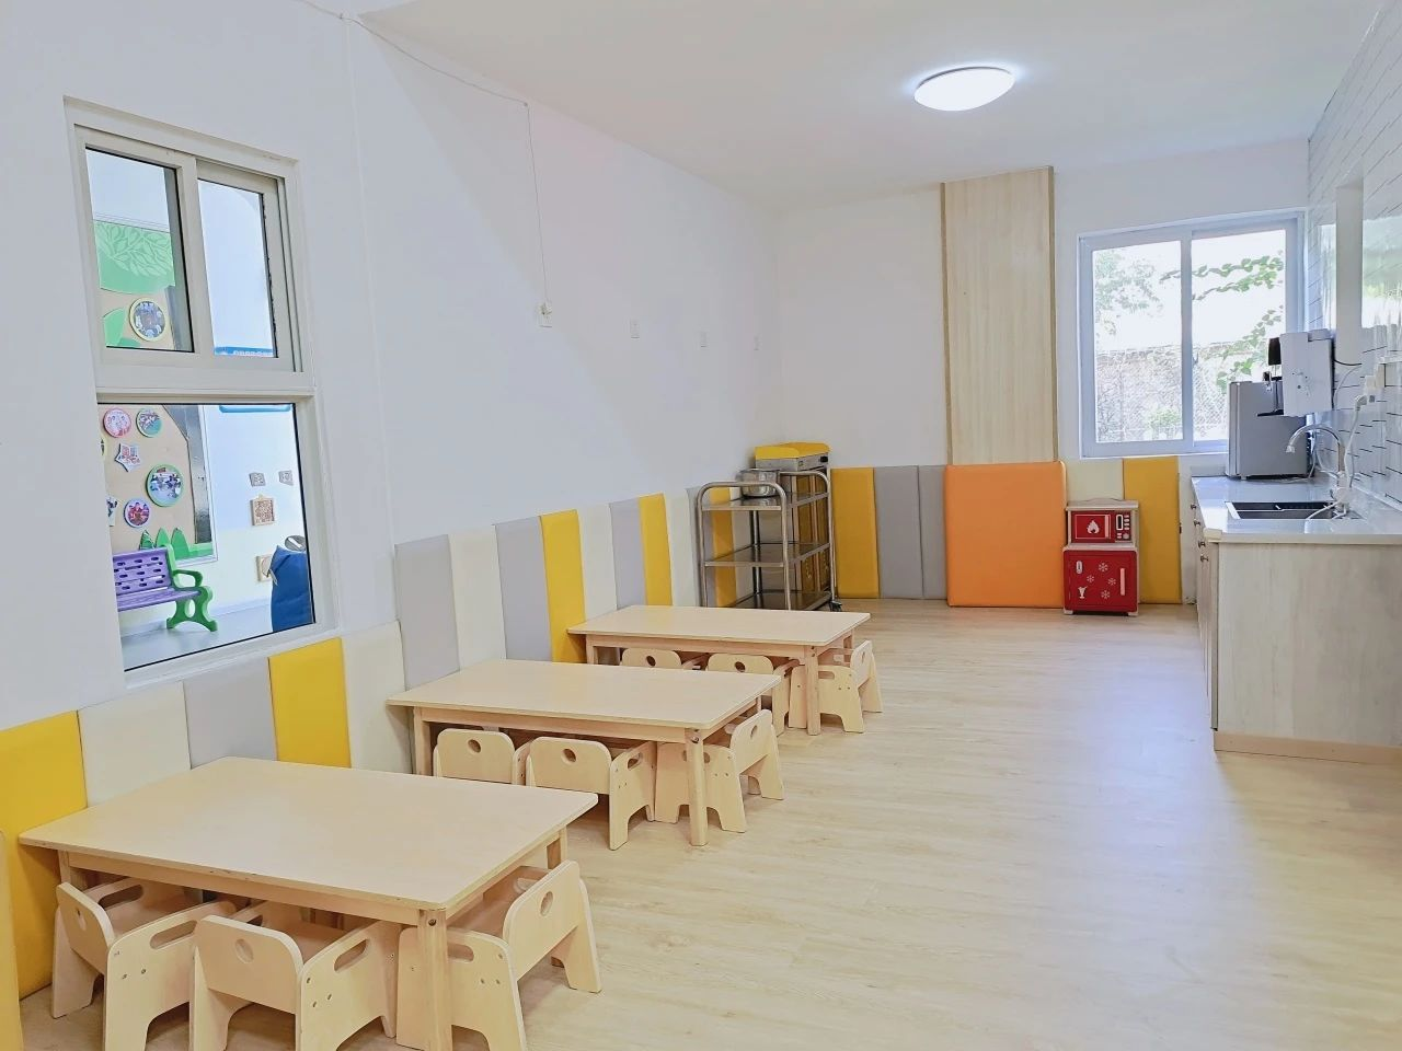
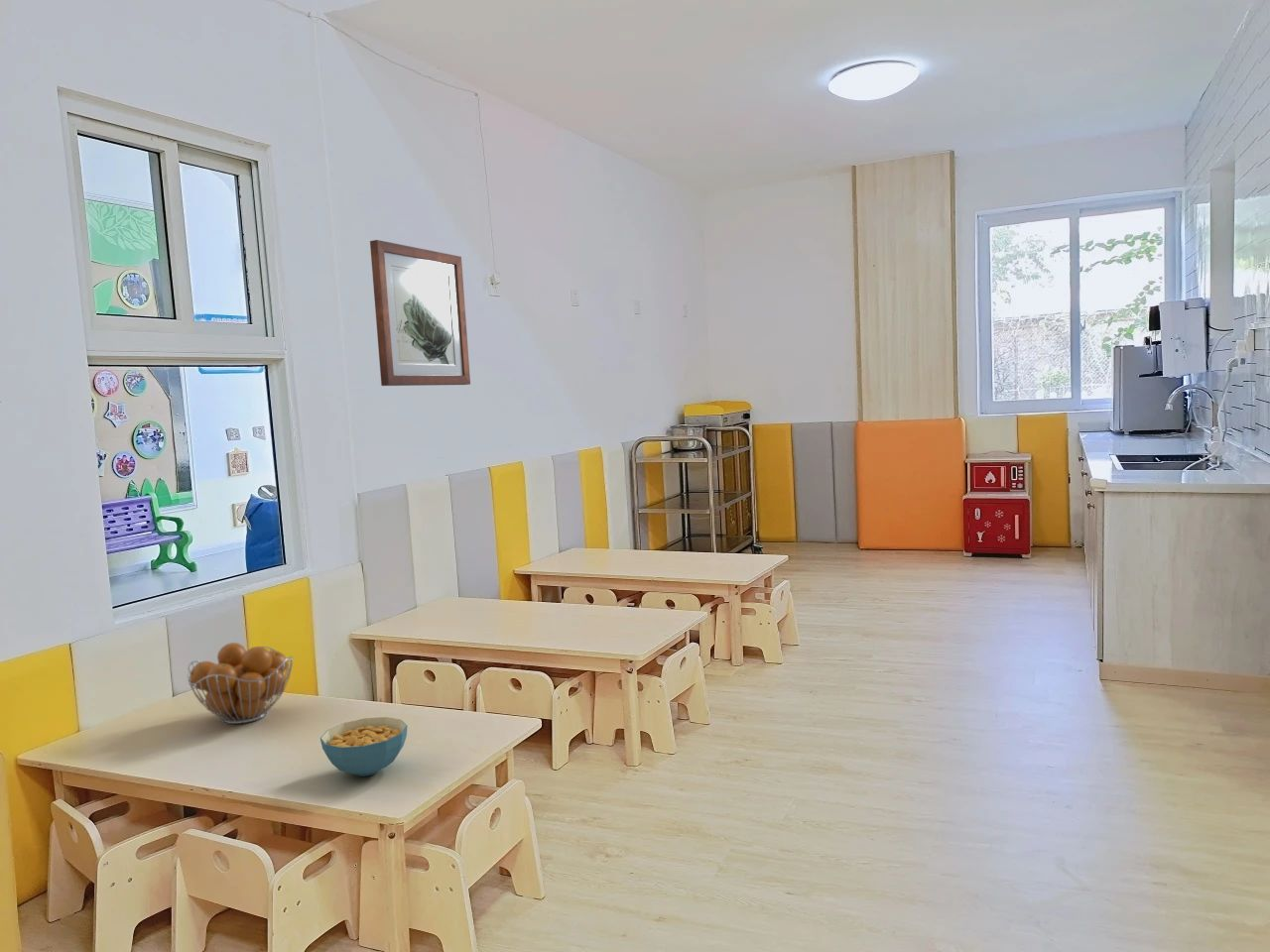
+ cereal bowl [319,716,408,777]
+ fruit basket [186,642,294,725]
+ wall art [369,239,471,387]
